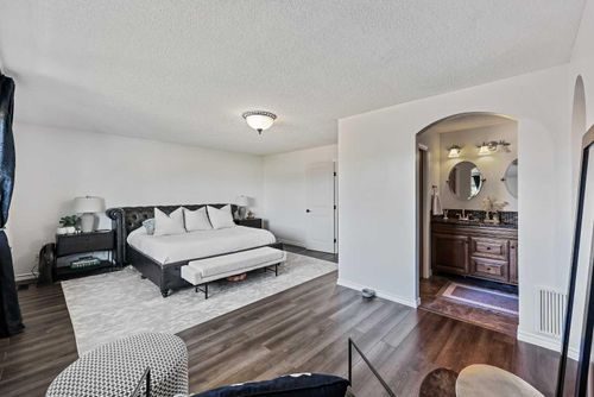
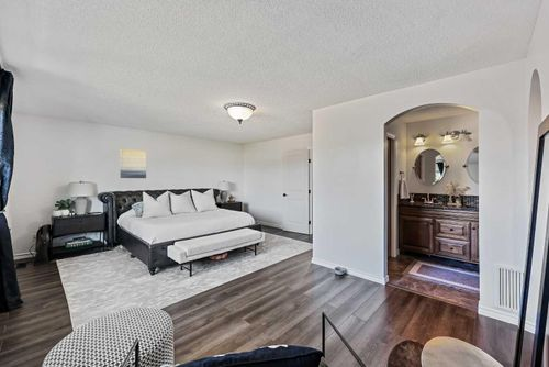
+ wall art [120,148,147,179]
